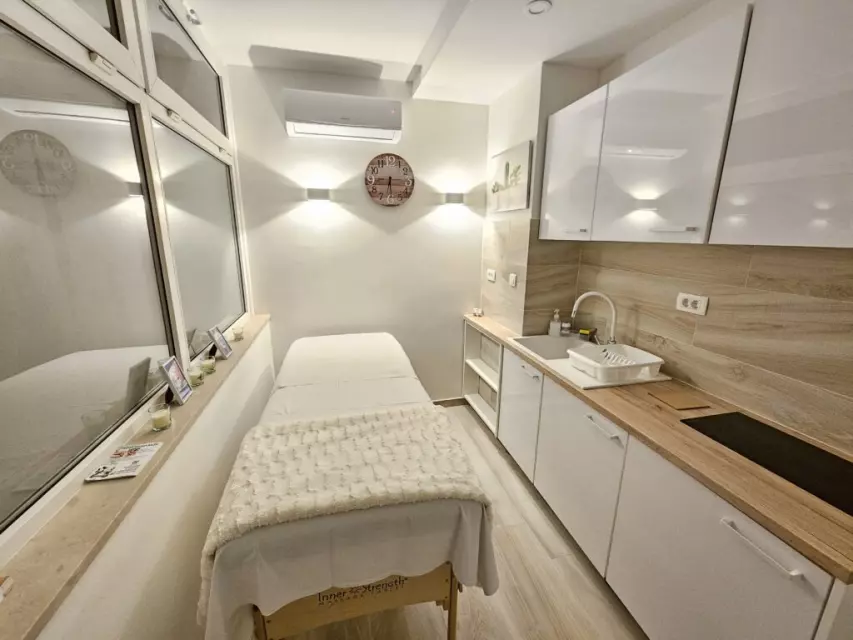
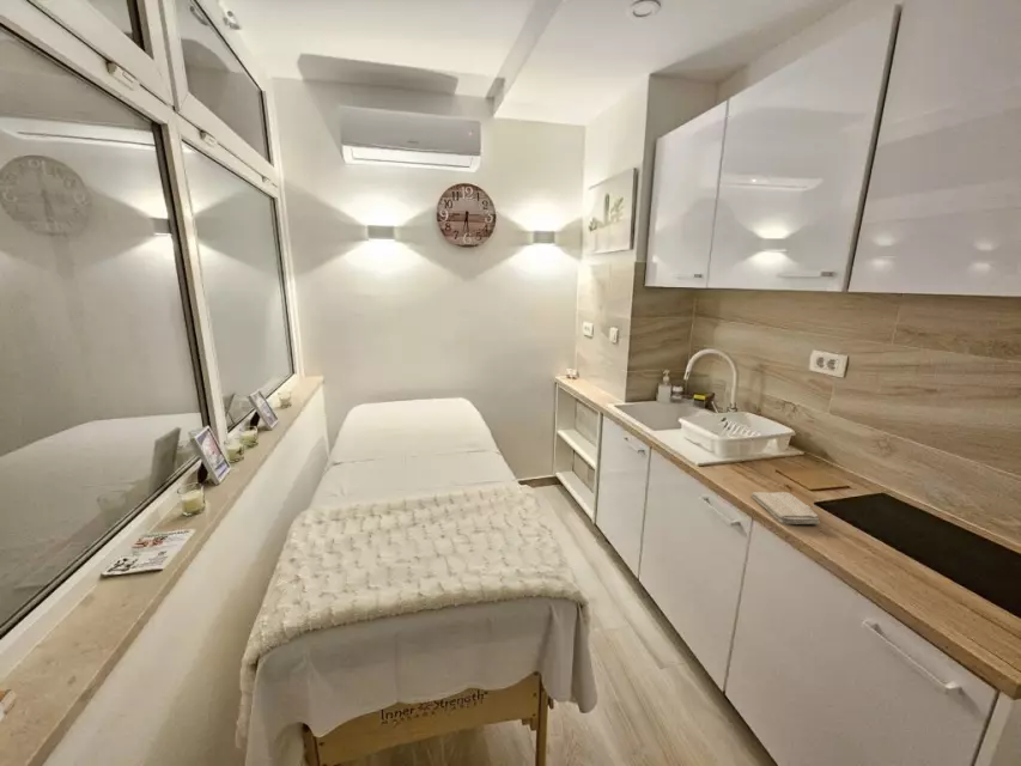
+ washcloth [750,491,821,525]
